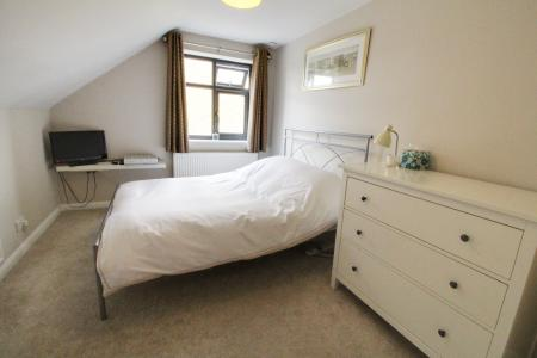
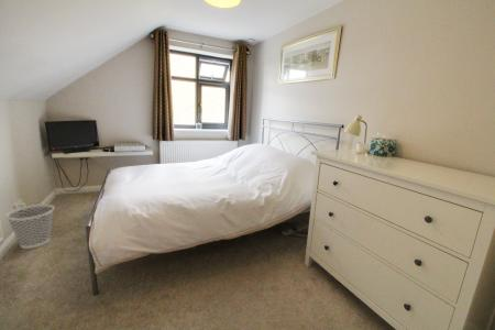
+ wastebasket [4,204,55,250]
